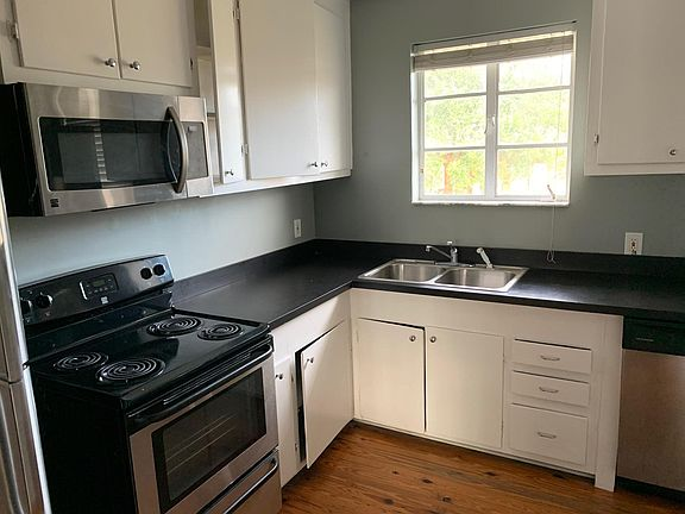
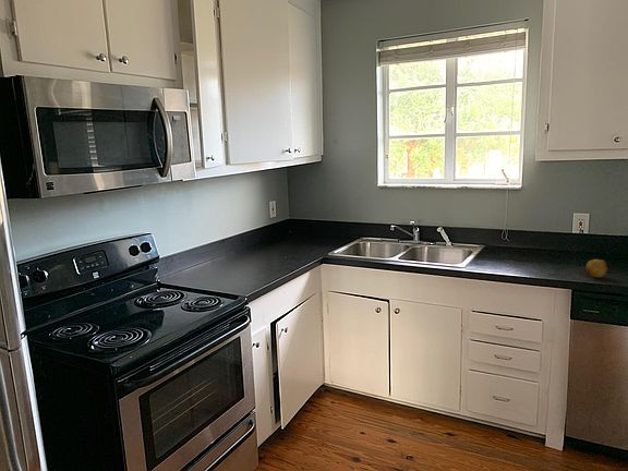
+ fruit [585,258,608,279]
